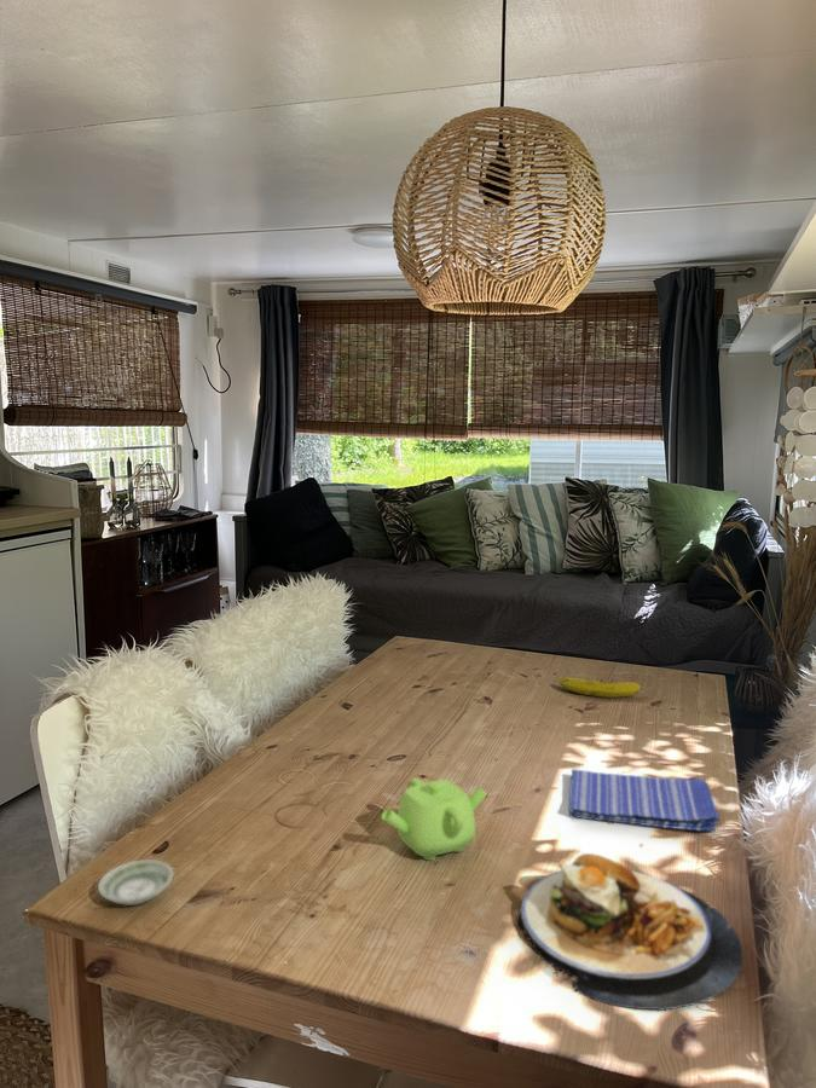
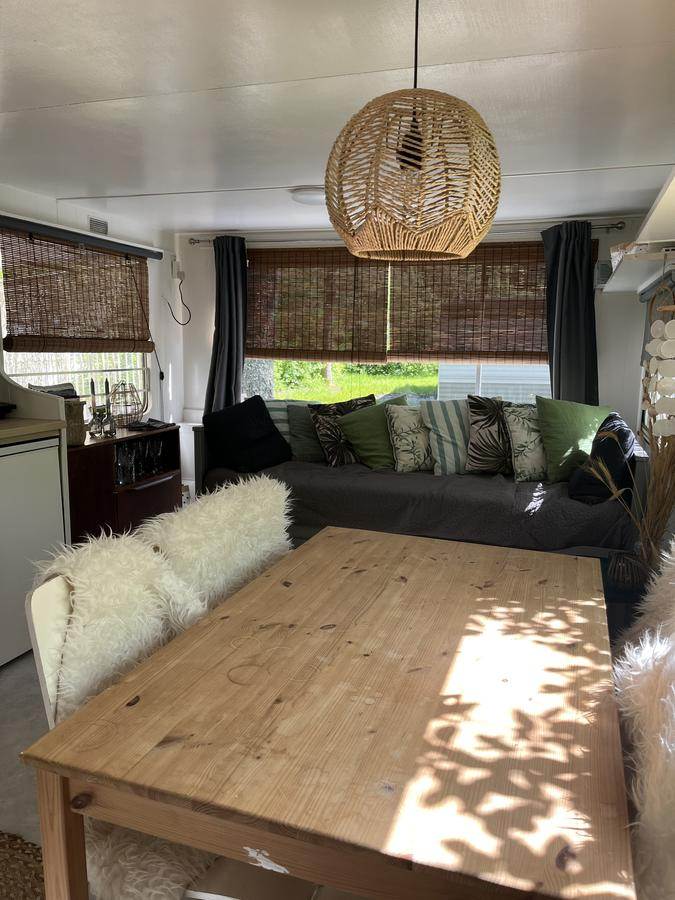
- plate [515,852,743,1012]
- dish towel [568,768,720,833]
- saucer [97,858,175,907]
- teapot [381,777,488,862]
- fruit [556,677,642,699]
